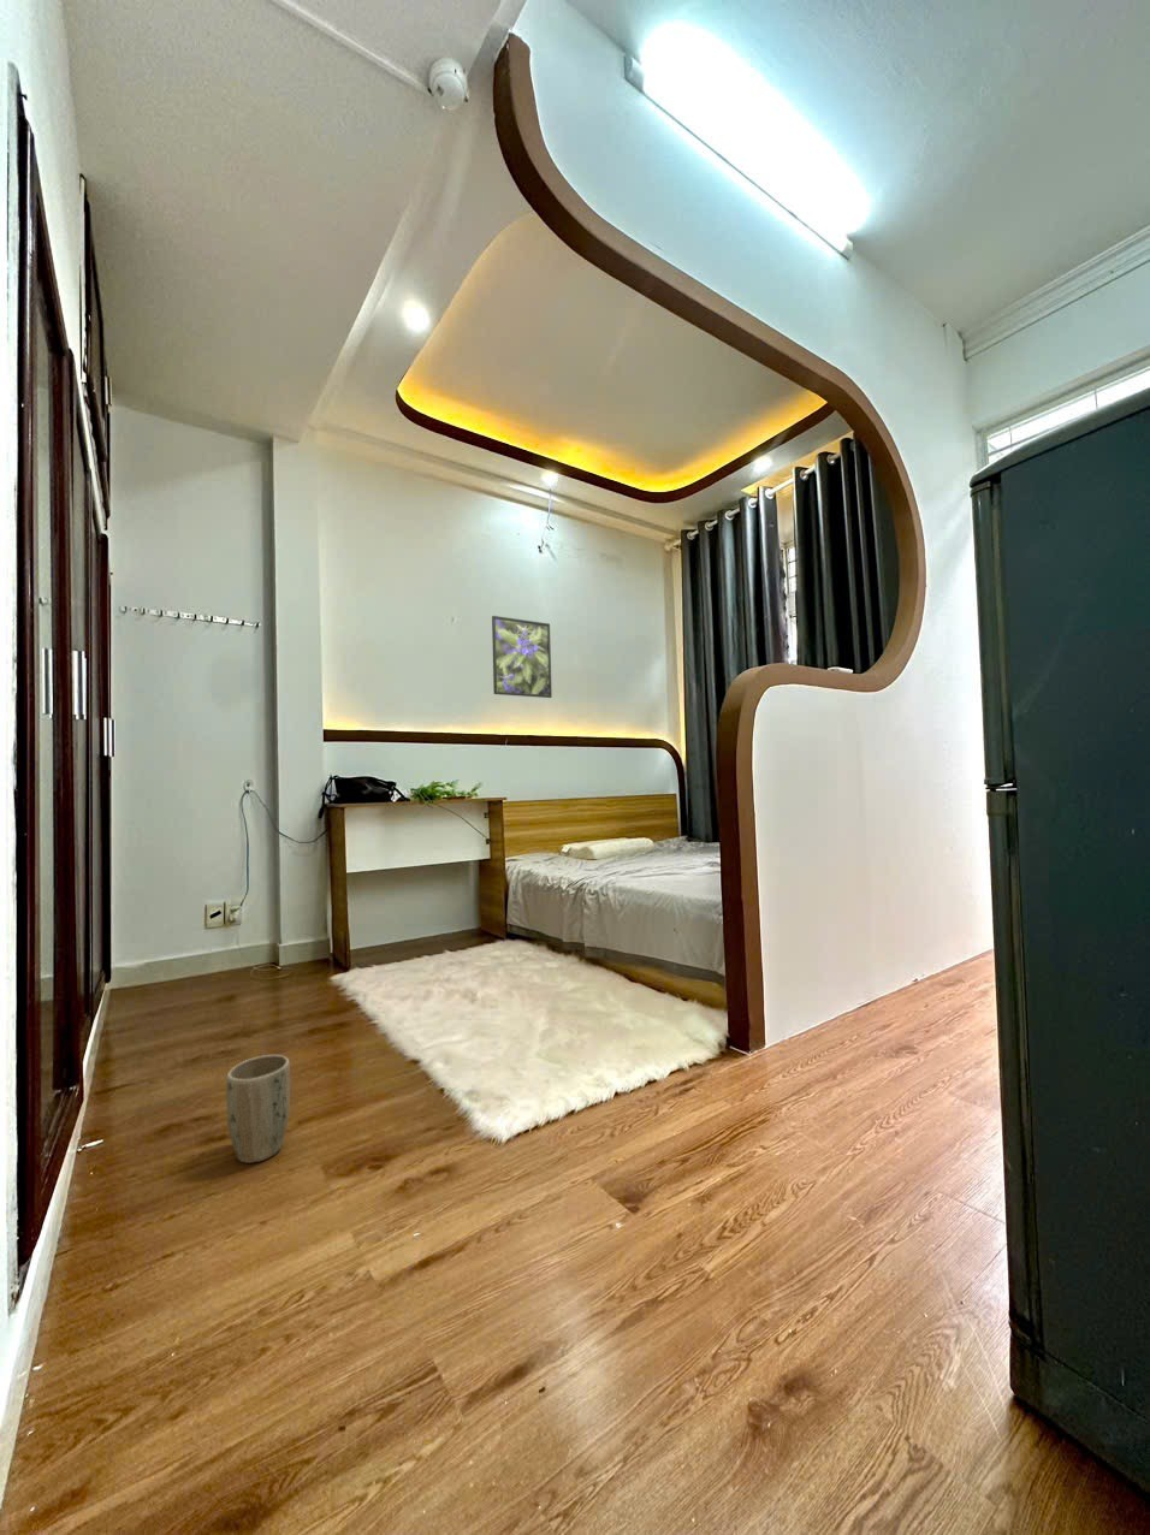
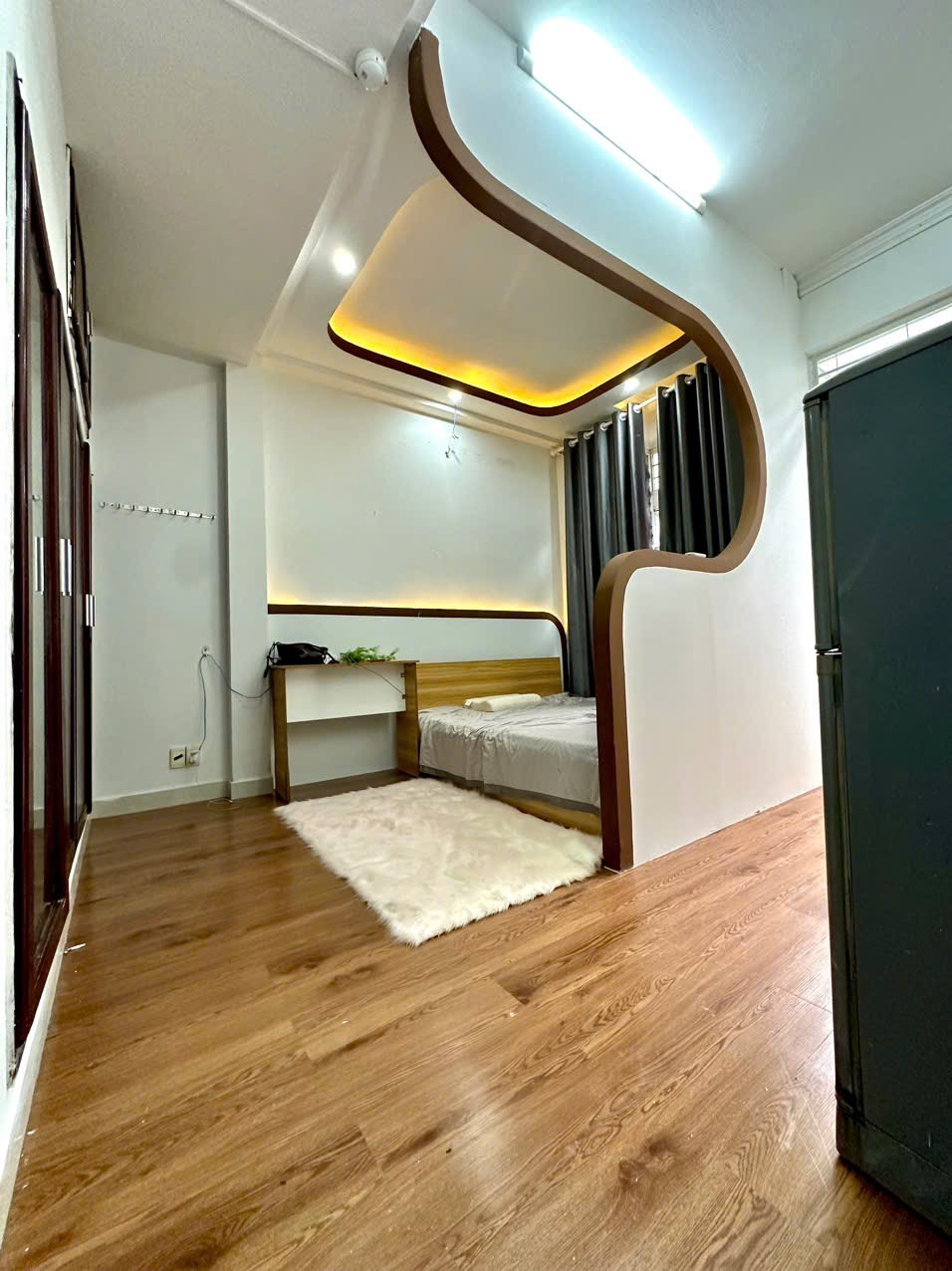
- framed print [490,615,553,699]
- plant pot [226,1054,292,1164]
